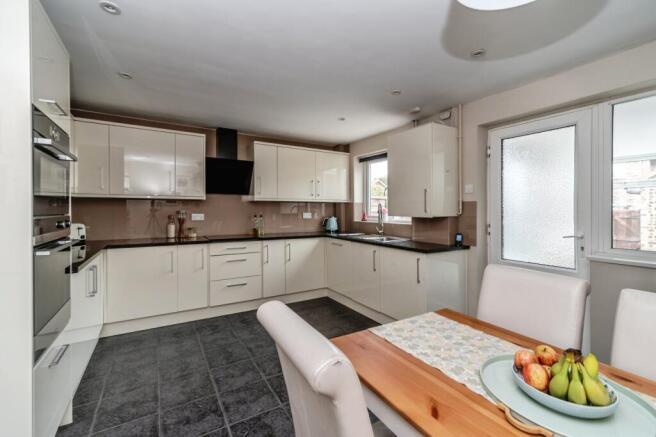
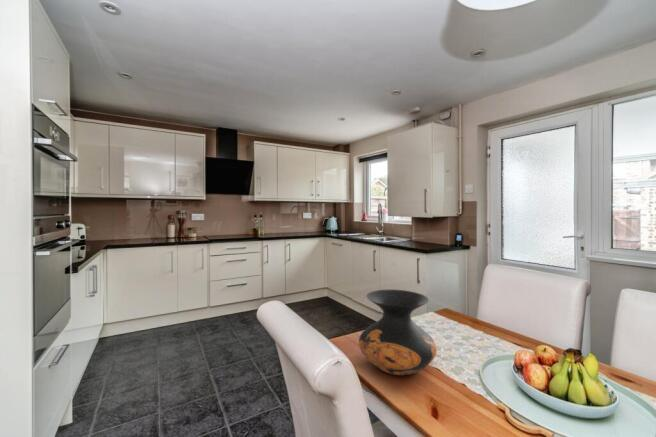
+ vase [358,289,438,376]
